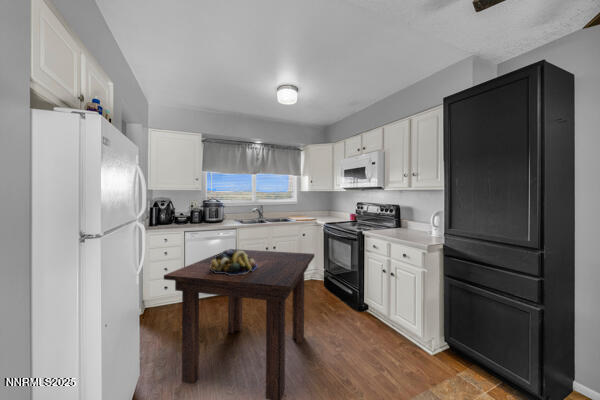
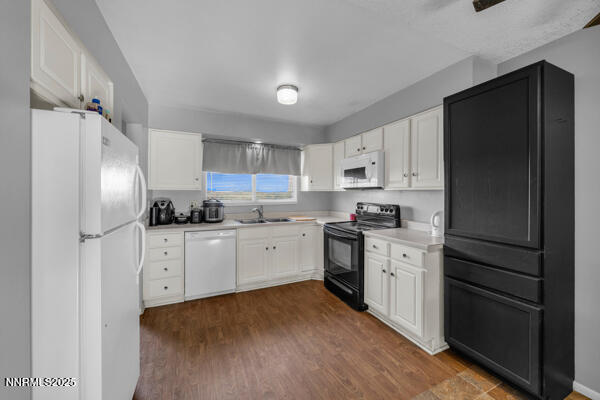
- fruit bowl [210,249,257,275]
- dining table [163,248,315,400]
